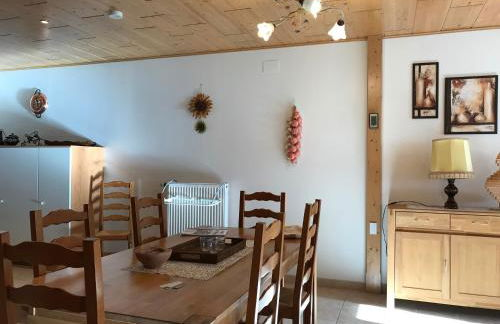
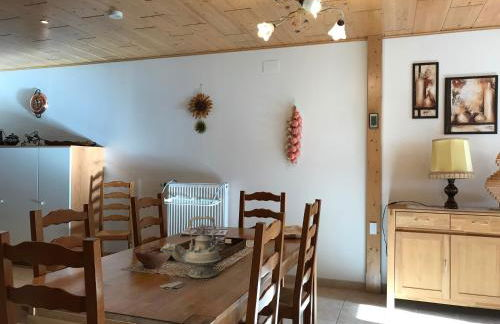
+ teapot [160,215,222,279]
